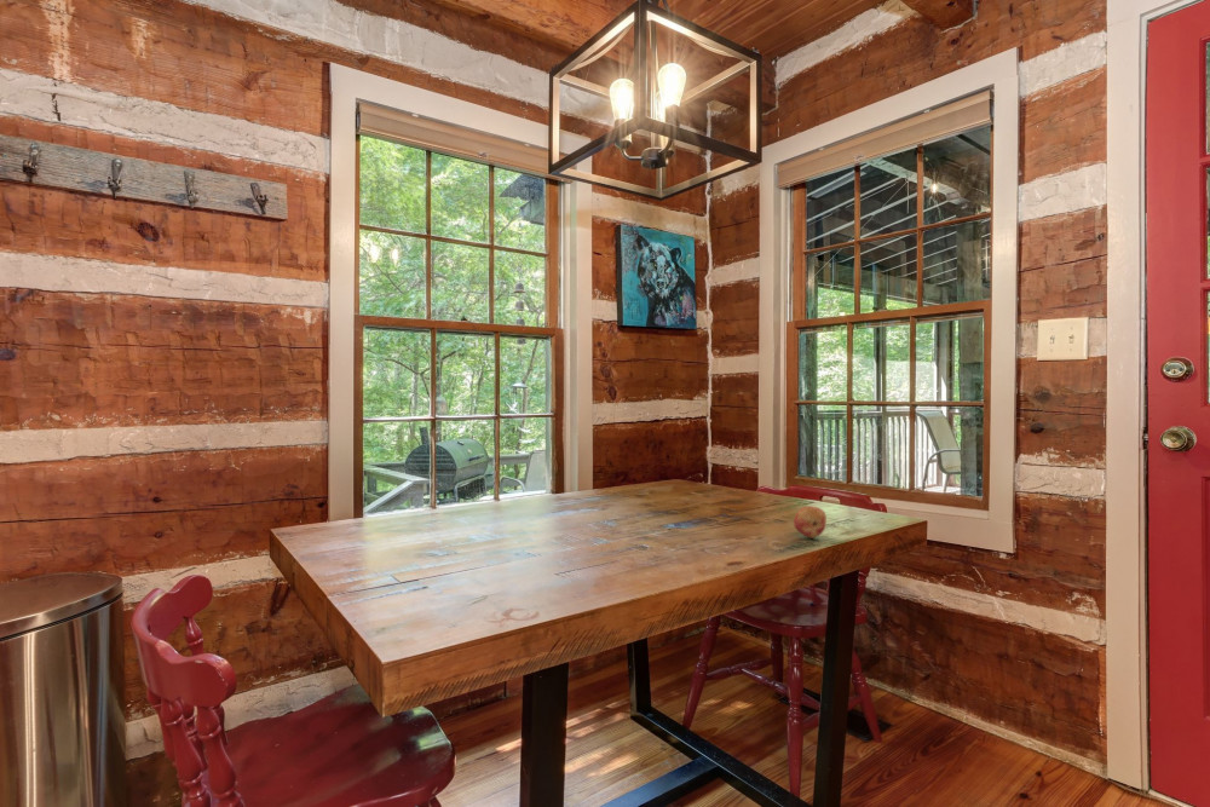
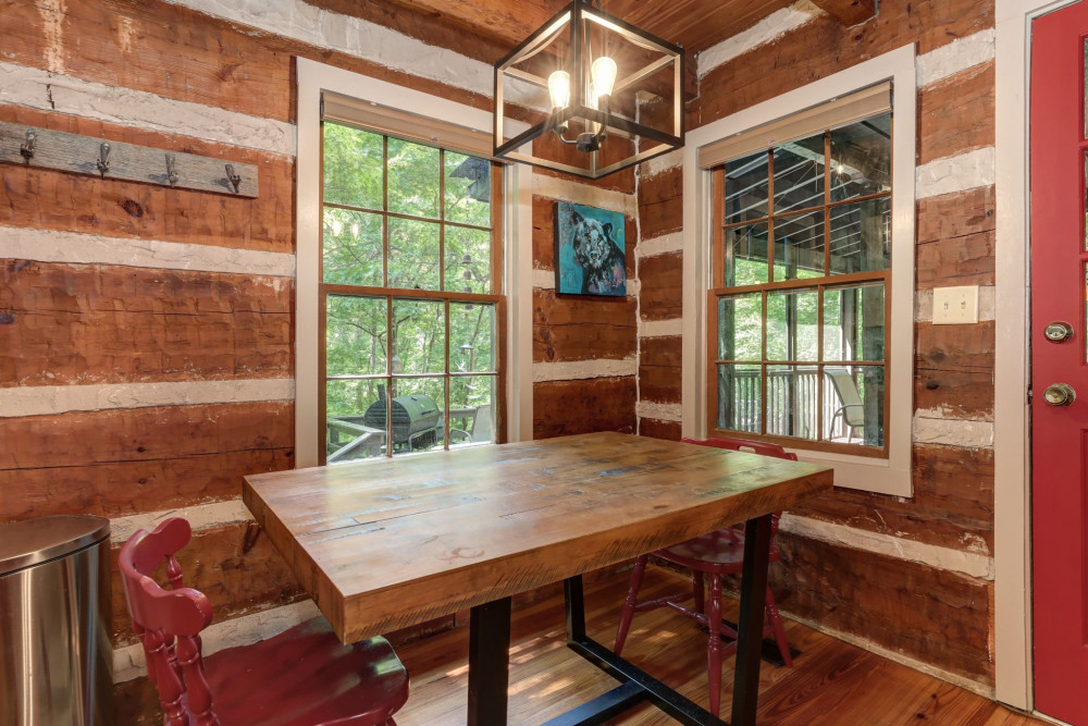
- fruit [793,505,828,540]
